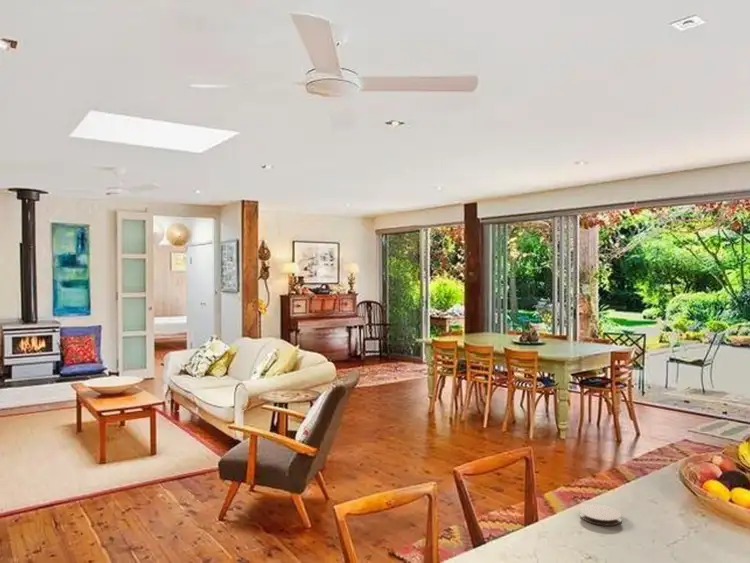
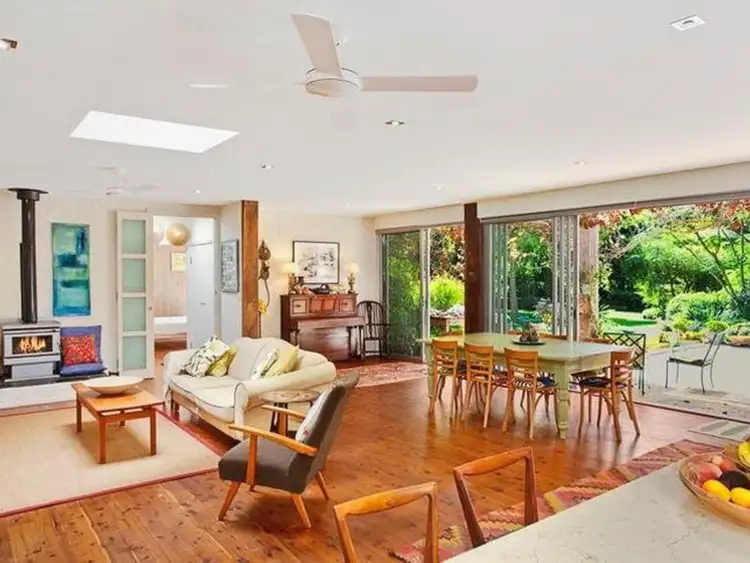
- coaster [579,503,622,527]
